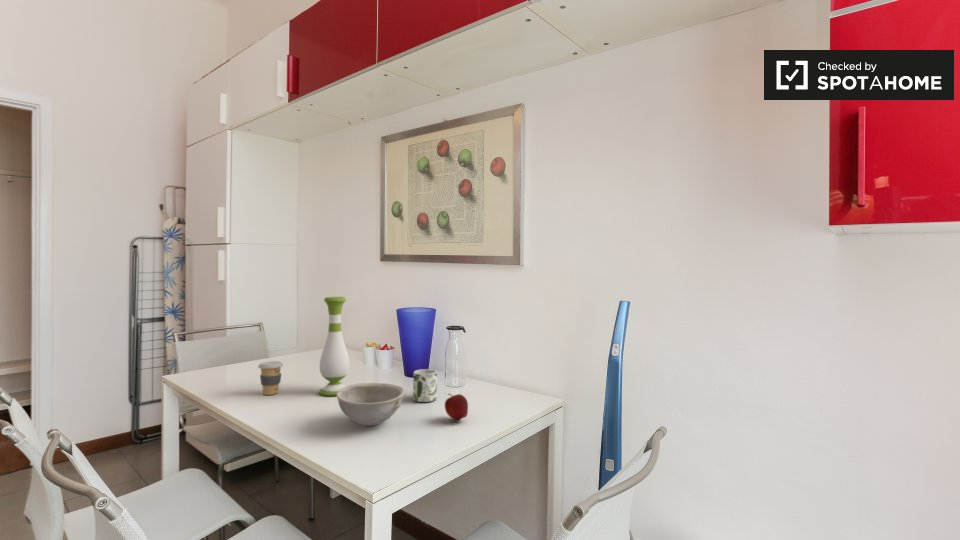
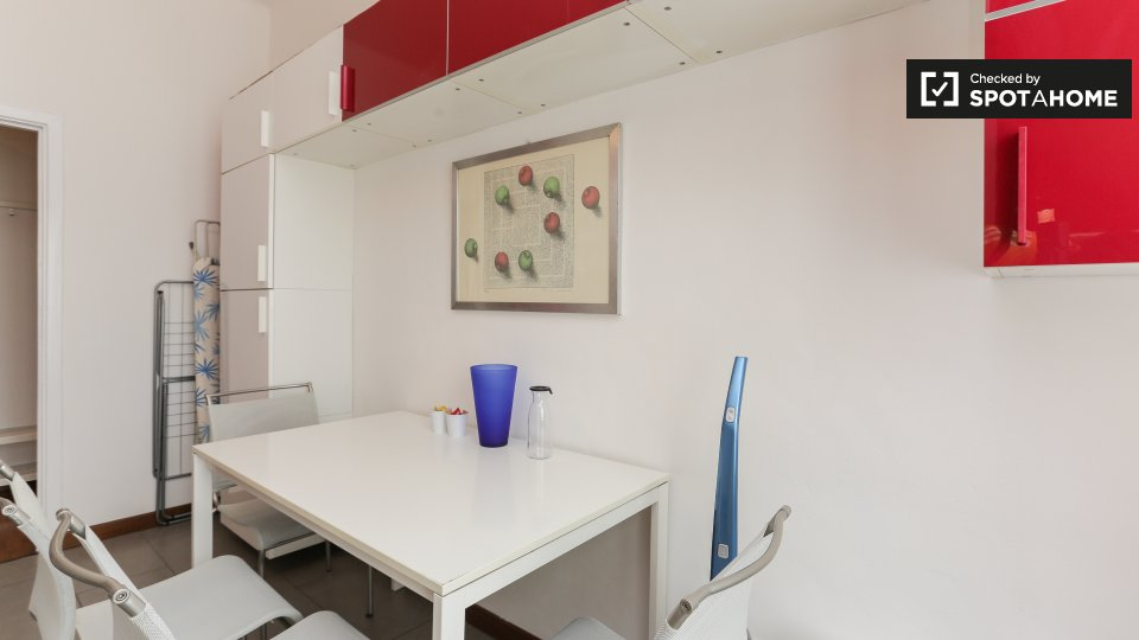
- mug [412,368,438,403]
- bowl [336,382,405,427]
- vase [318,296,350,397]
- apple [444,393,469,421]
- coffee cup [257,360,284,396]
